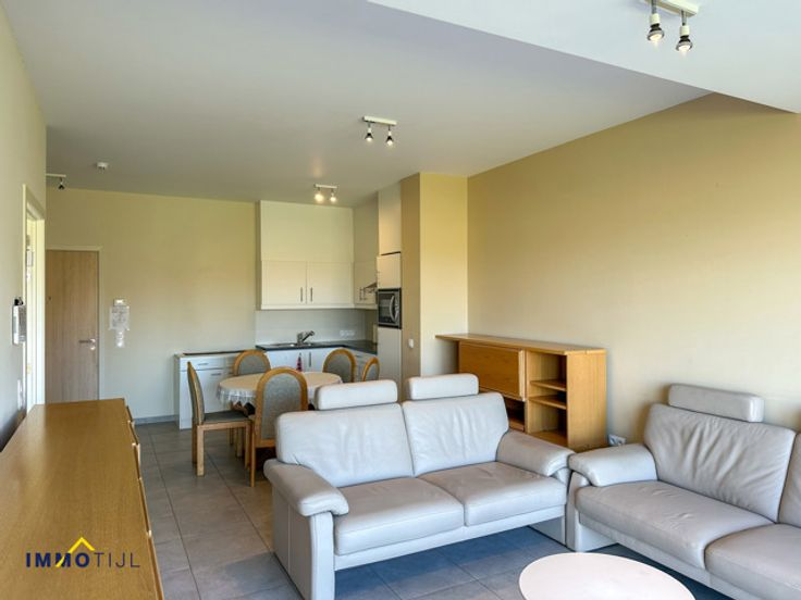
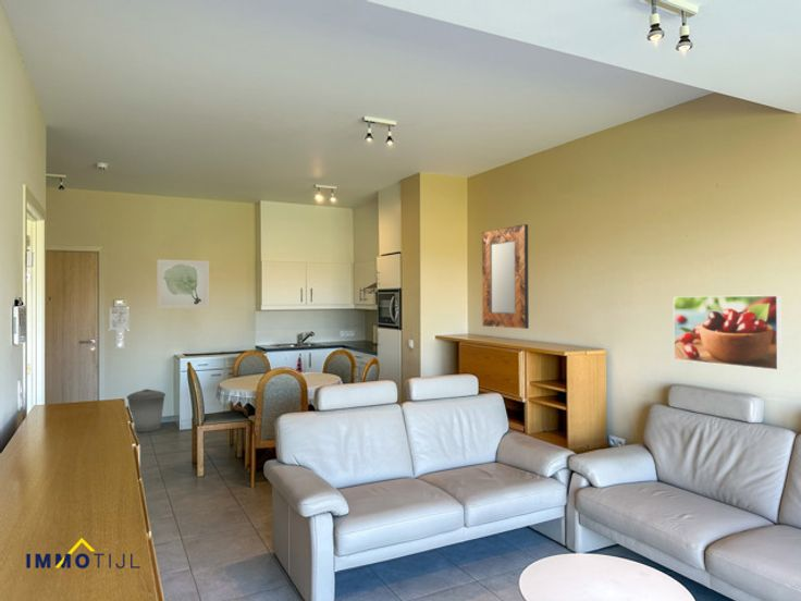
+ home mirror [481,223,530,330]
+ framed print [673,294,782,371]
+ wall art [156,258,210,310]
+ trash can [125,388,167,433]
